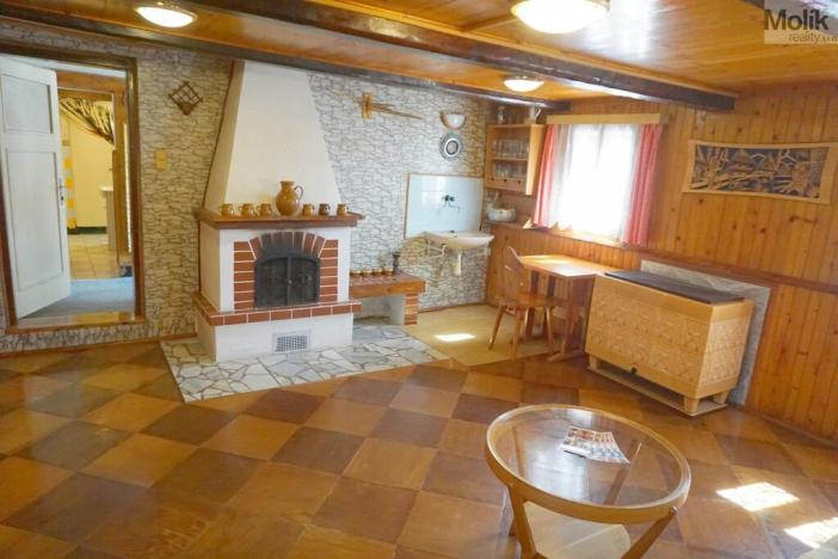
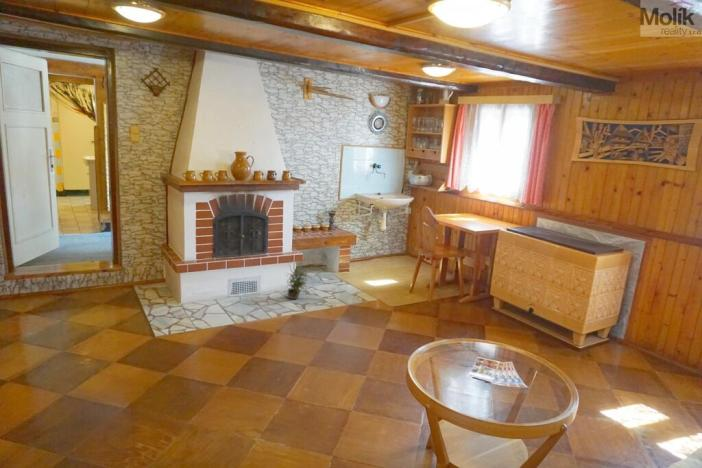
+ potted plant [284,260,313,300]
